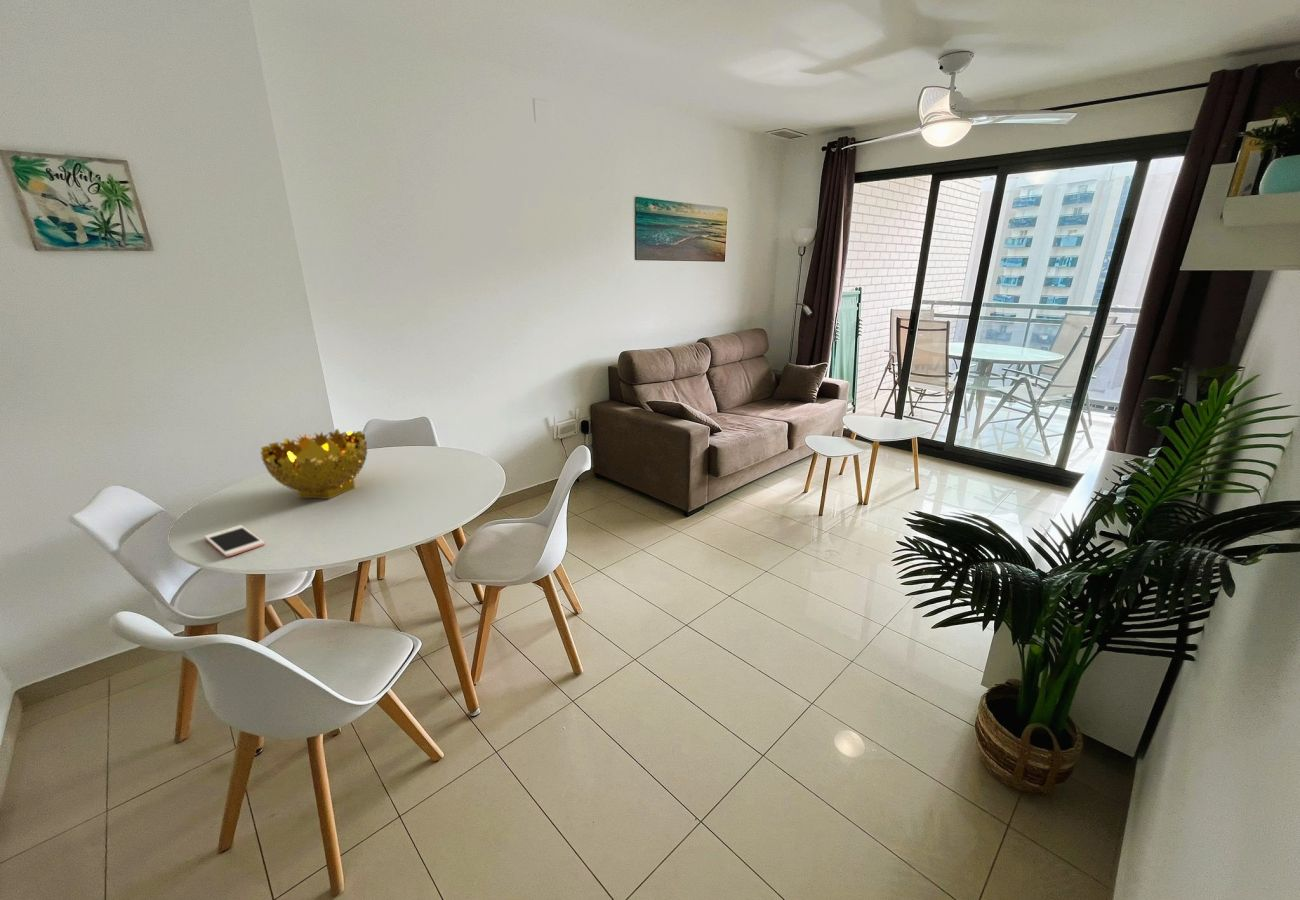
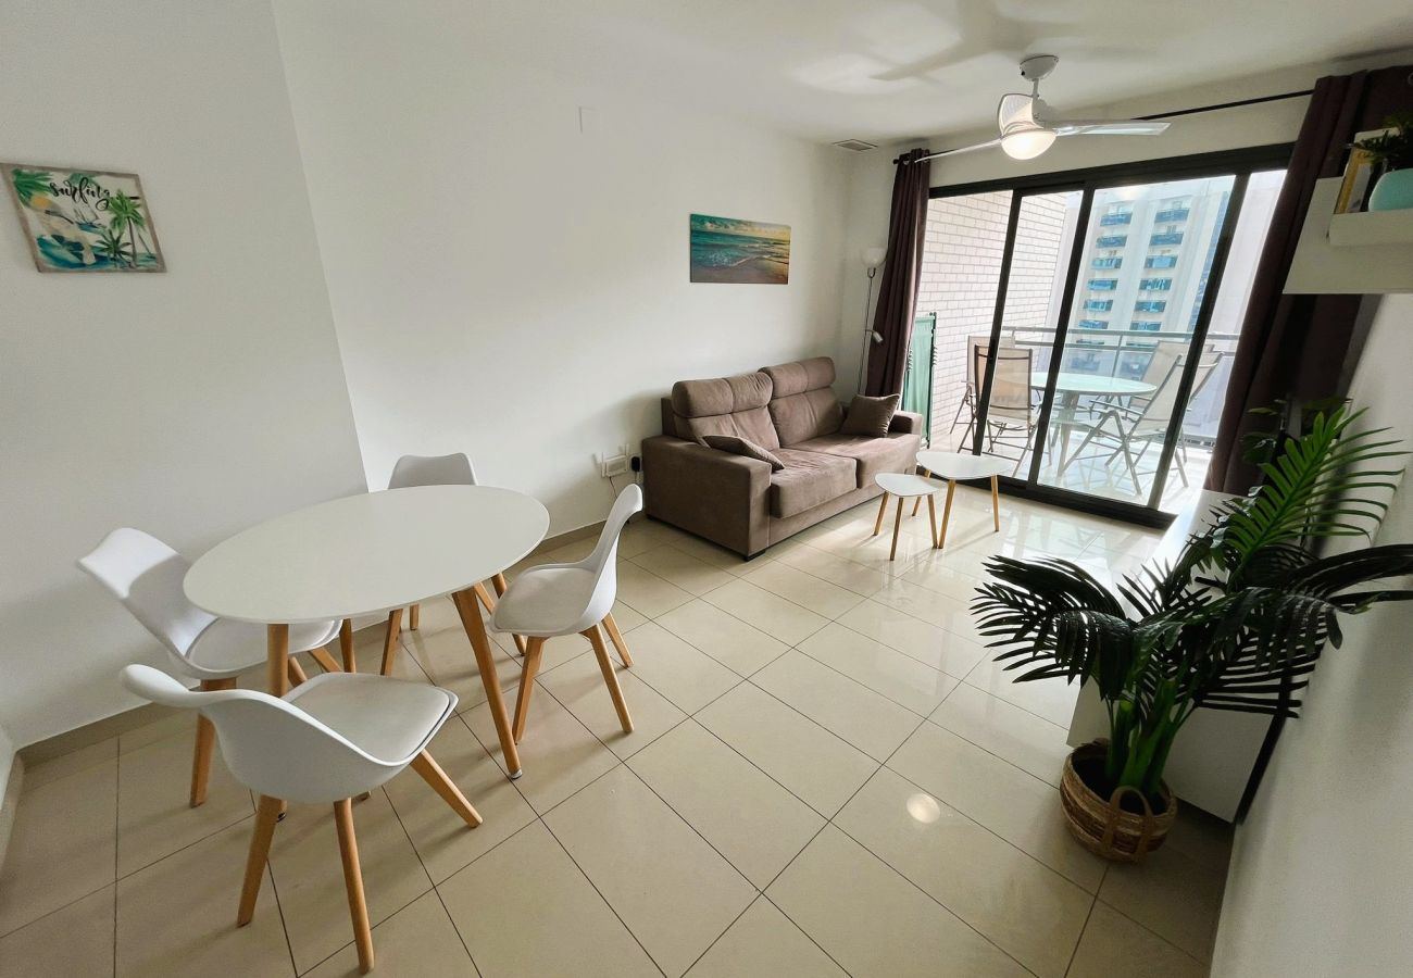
- decorative bowl [260,428,368,500]
- cell phone [203,524,265,558]
